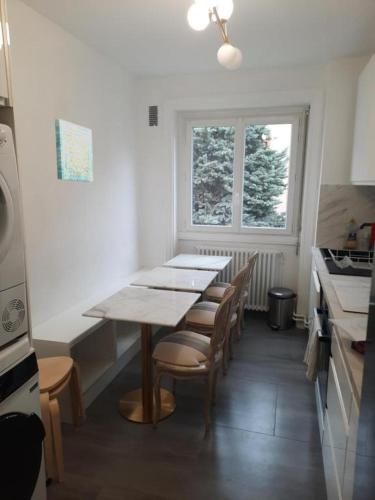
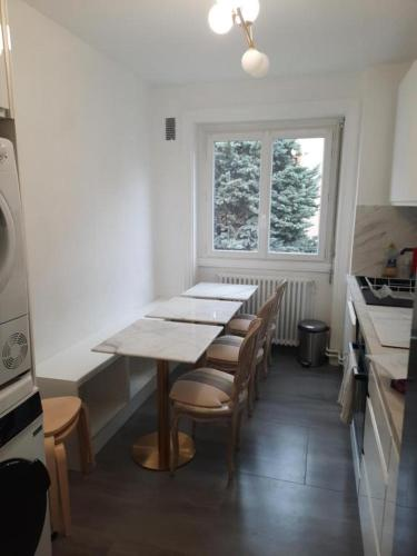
- wall art [54,118,94,183]
